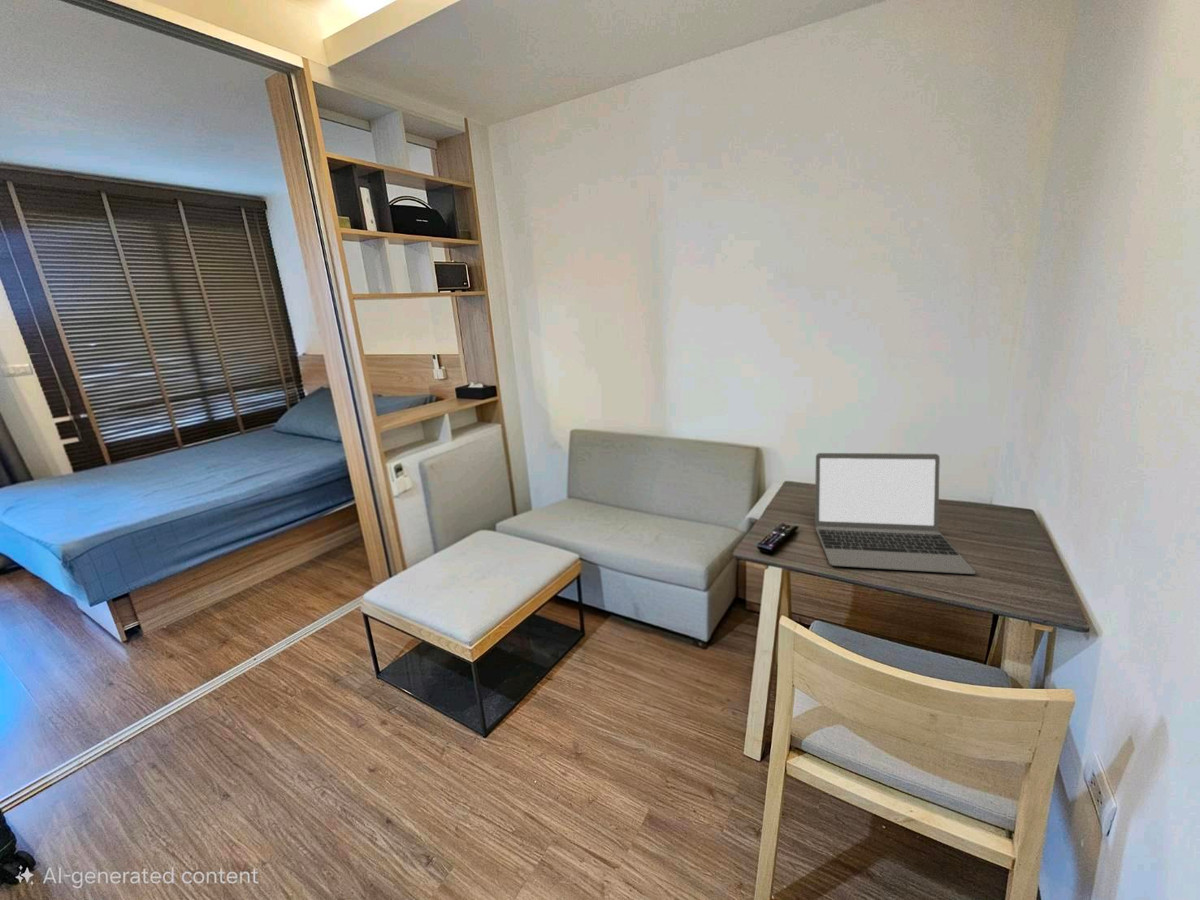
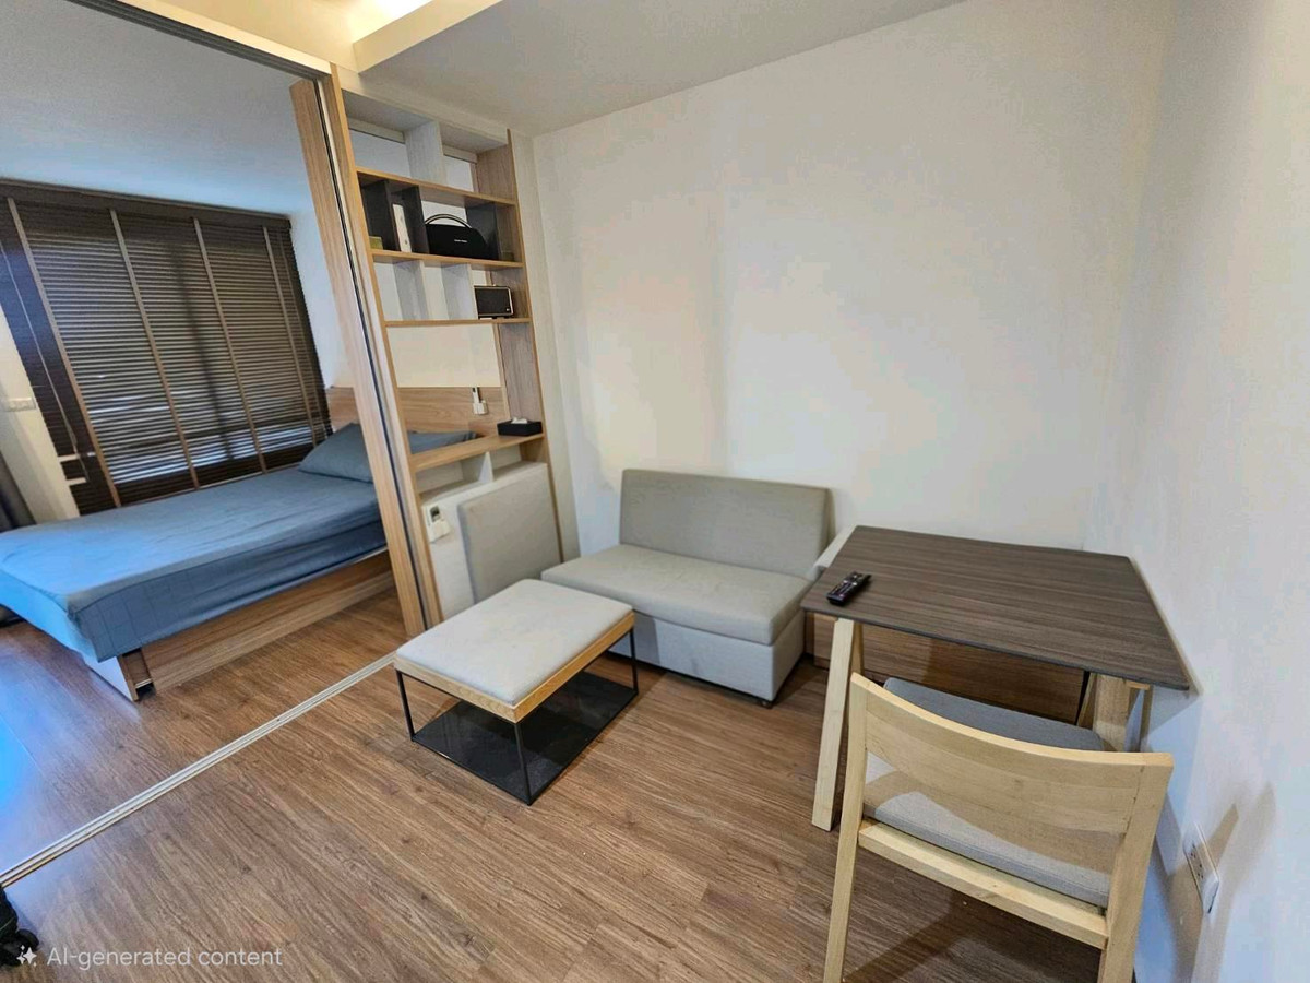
- laptop [814,452,977,575]
